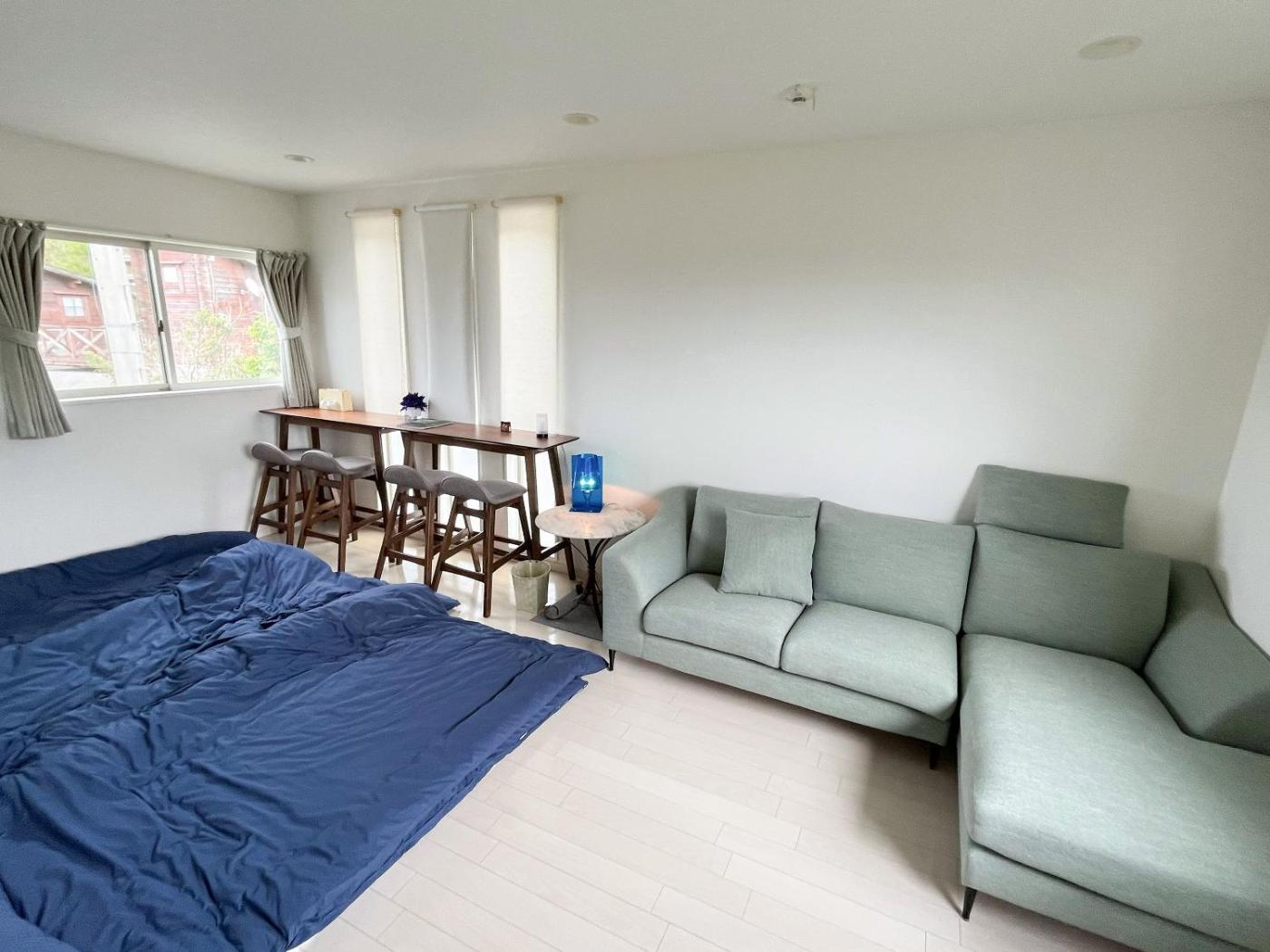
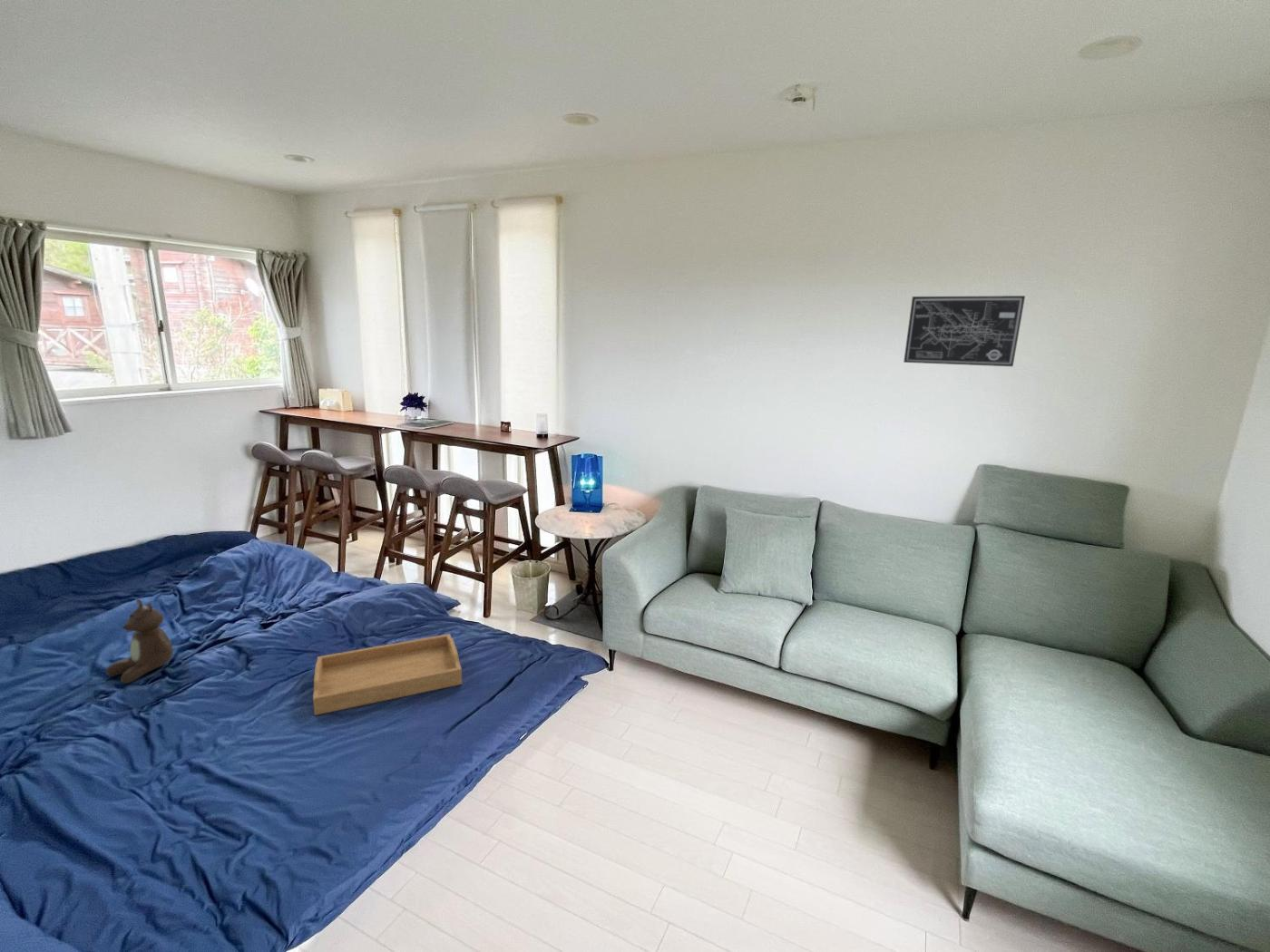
+ teddy bear [105,598,174,685]
+ wall art [903,295,1026,367]
+ serving tray [312,633,463,716]
